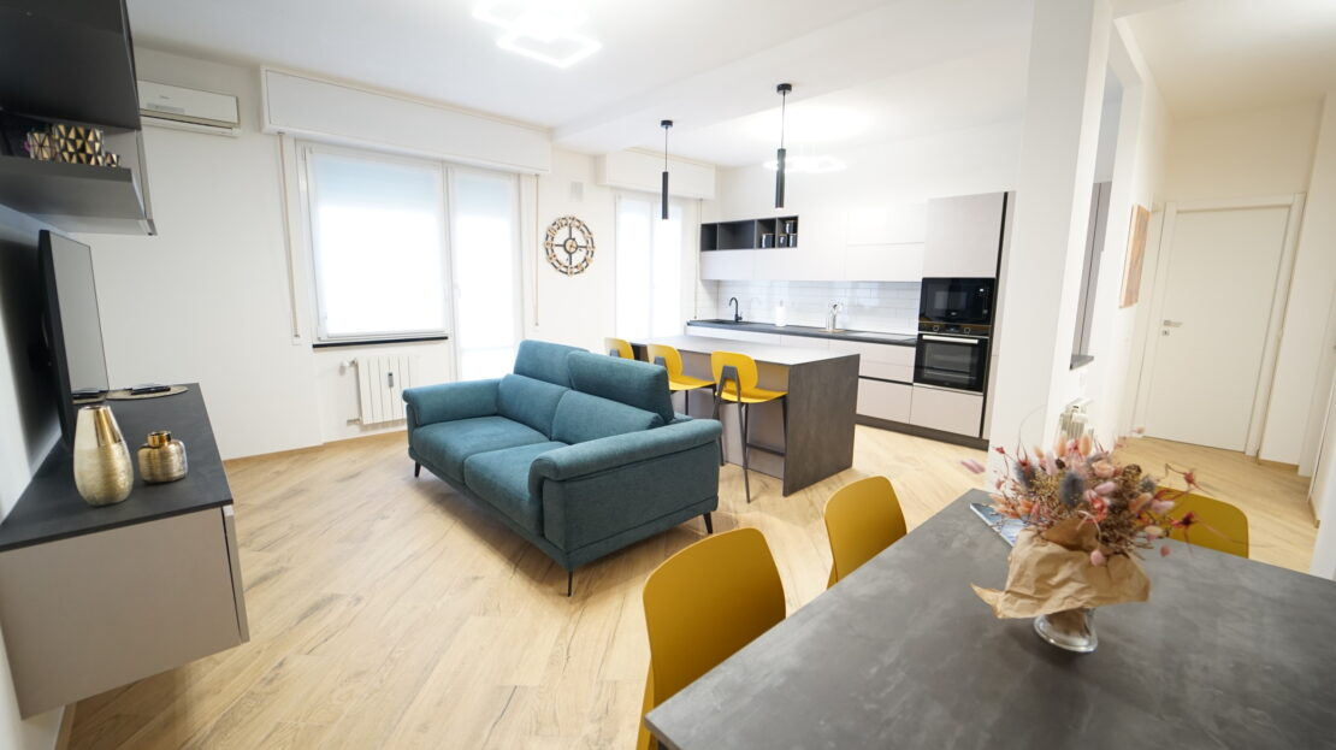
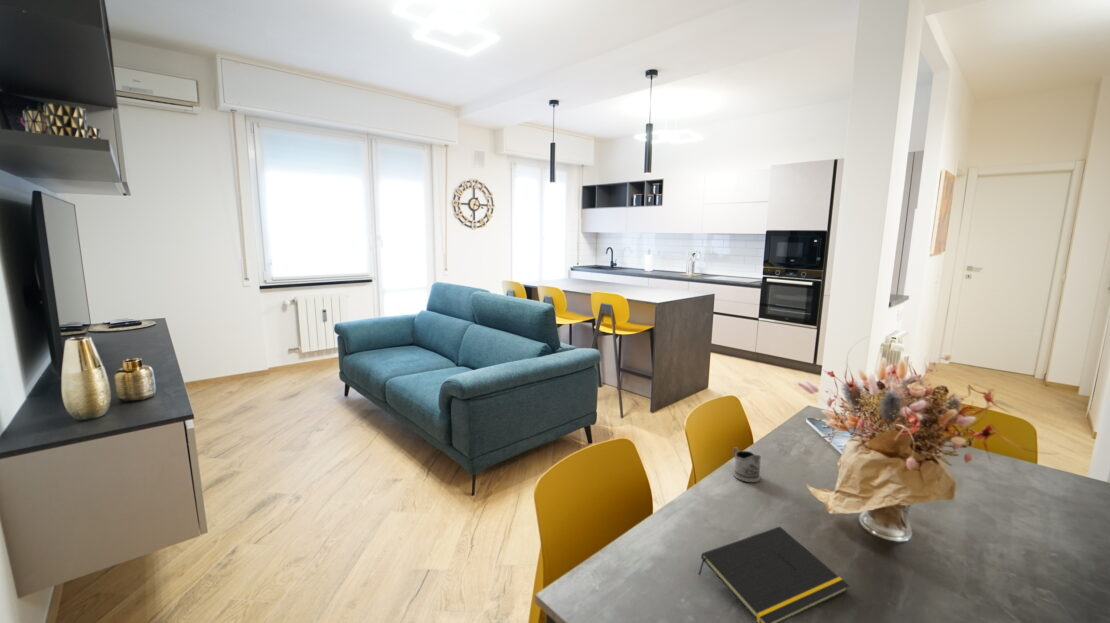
+ notepad [698,526,850,623]
+ tea glass holder [732,446,762,483]
